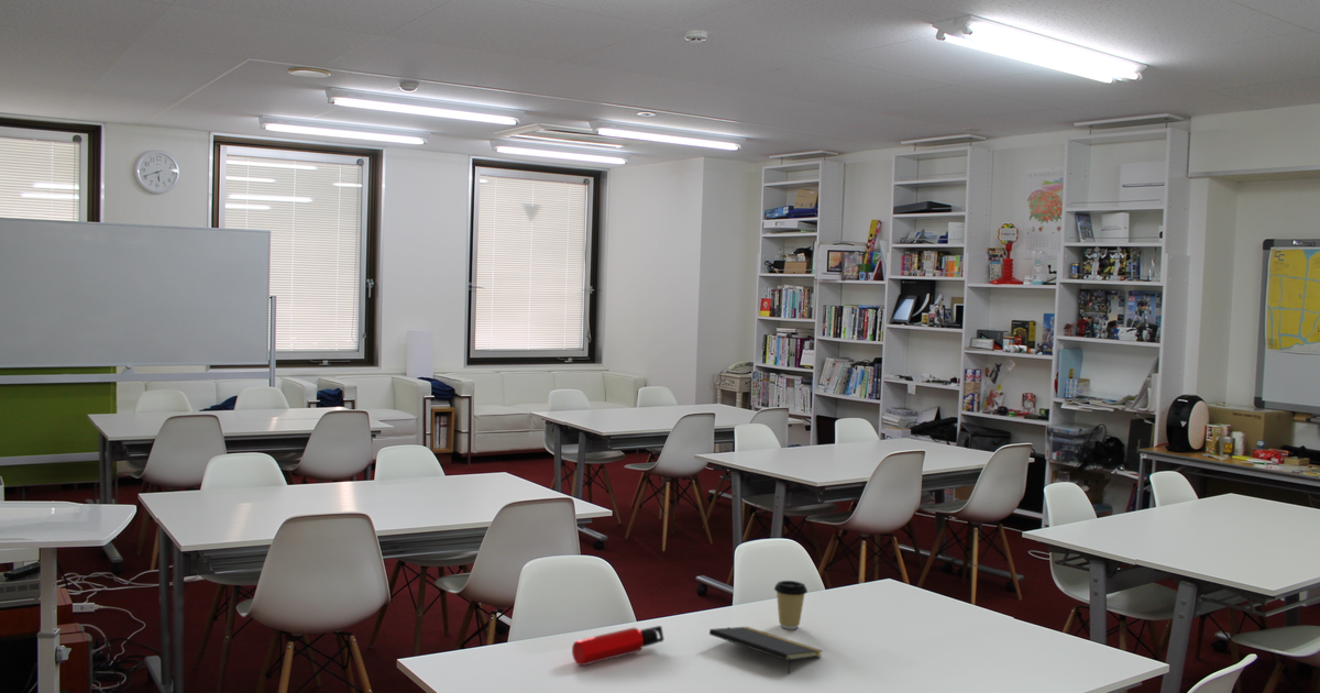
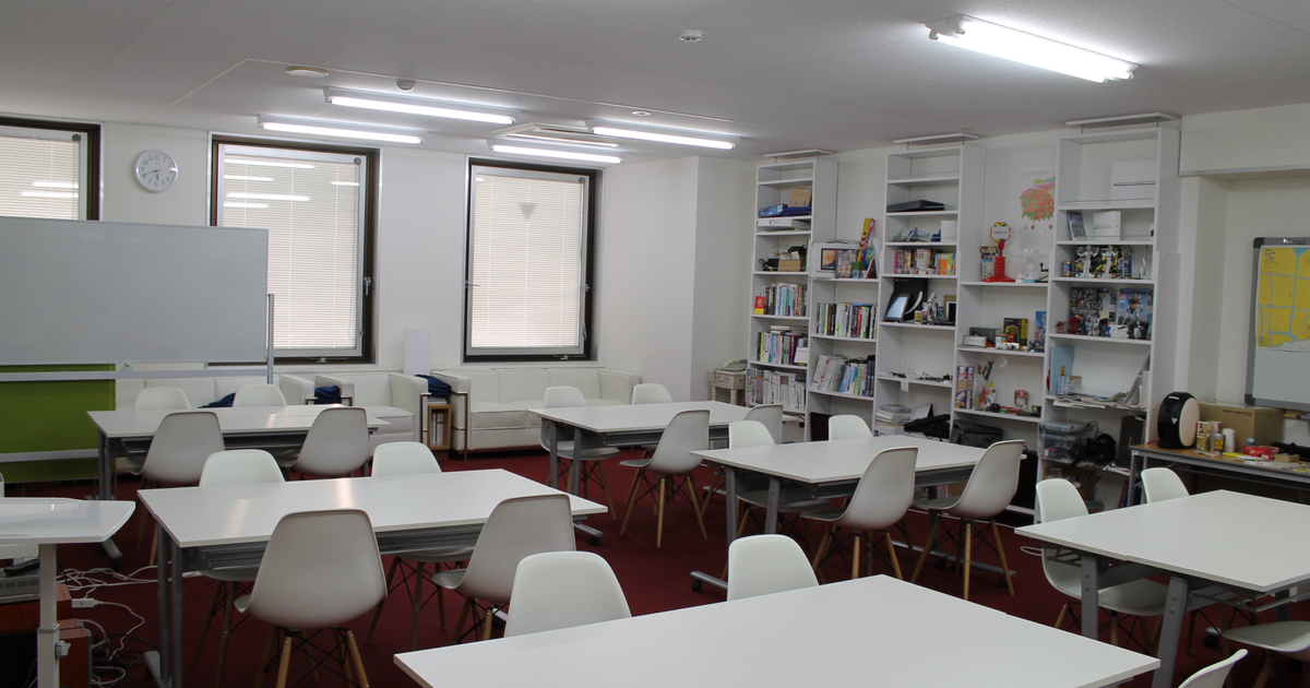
- water bottle [571,625,666,667]
- coffee cup [773,580,809,630]
- notepad [708,626,824,675]
